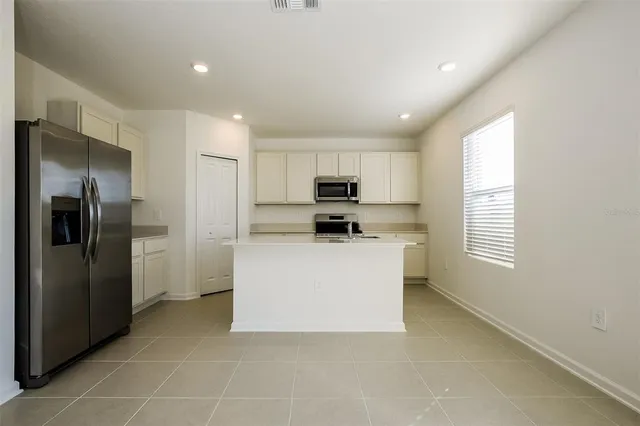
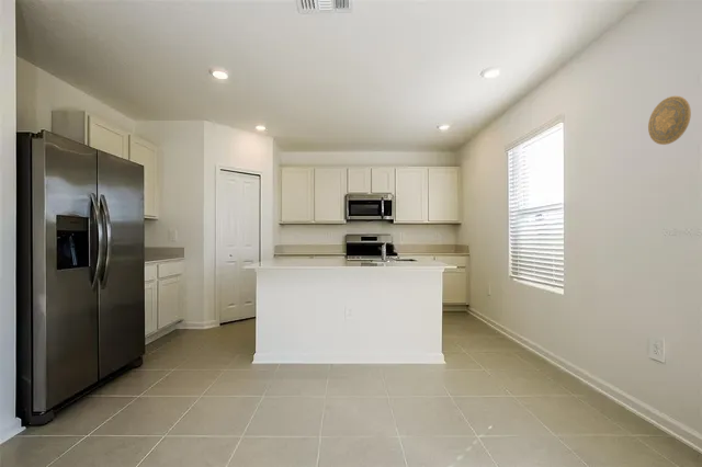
+ decorative plate [647,95,692,146]
